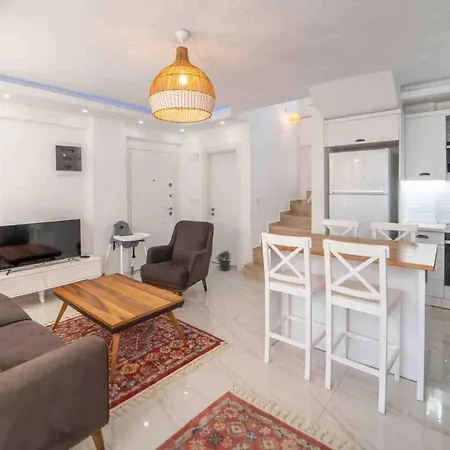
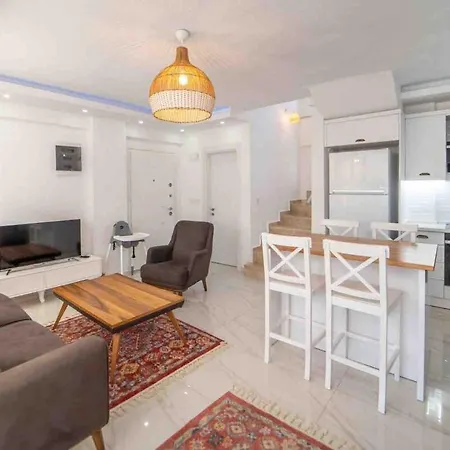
- potted plant [214,249,232,272]
